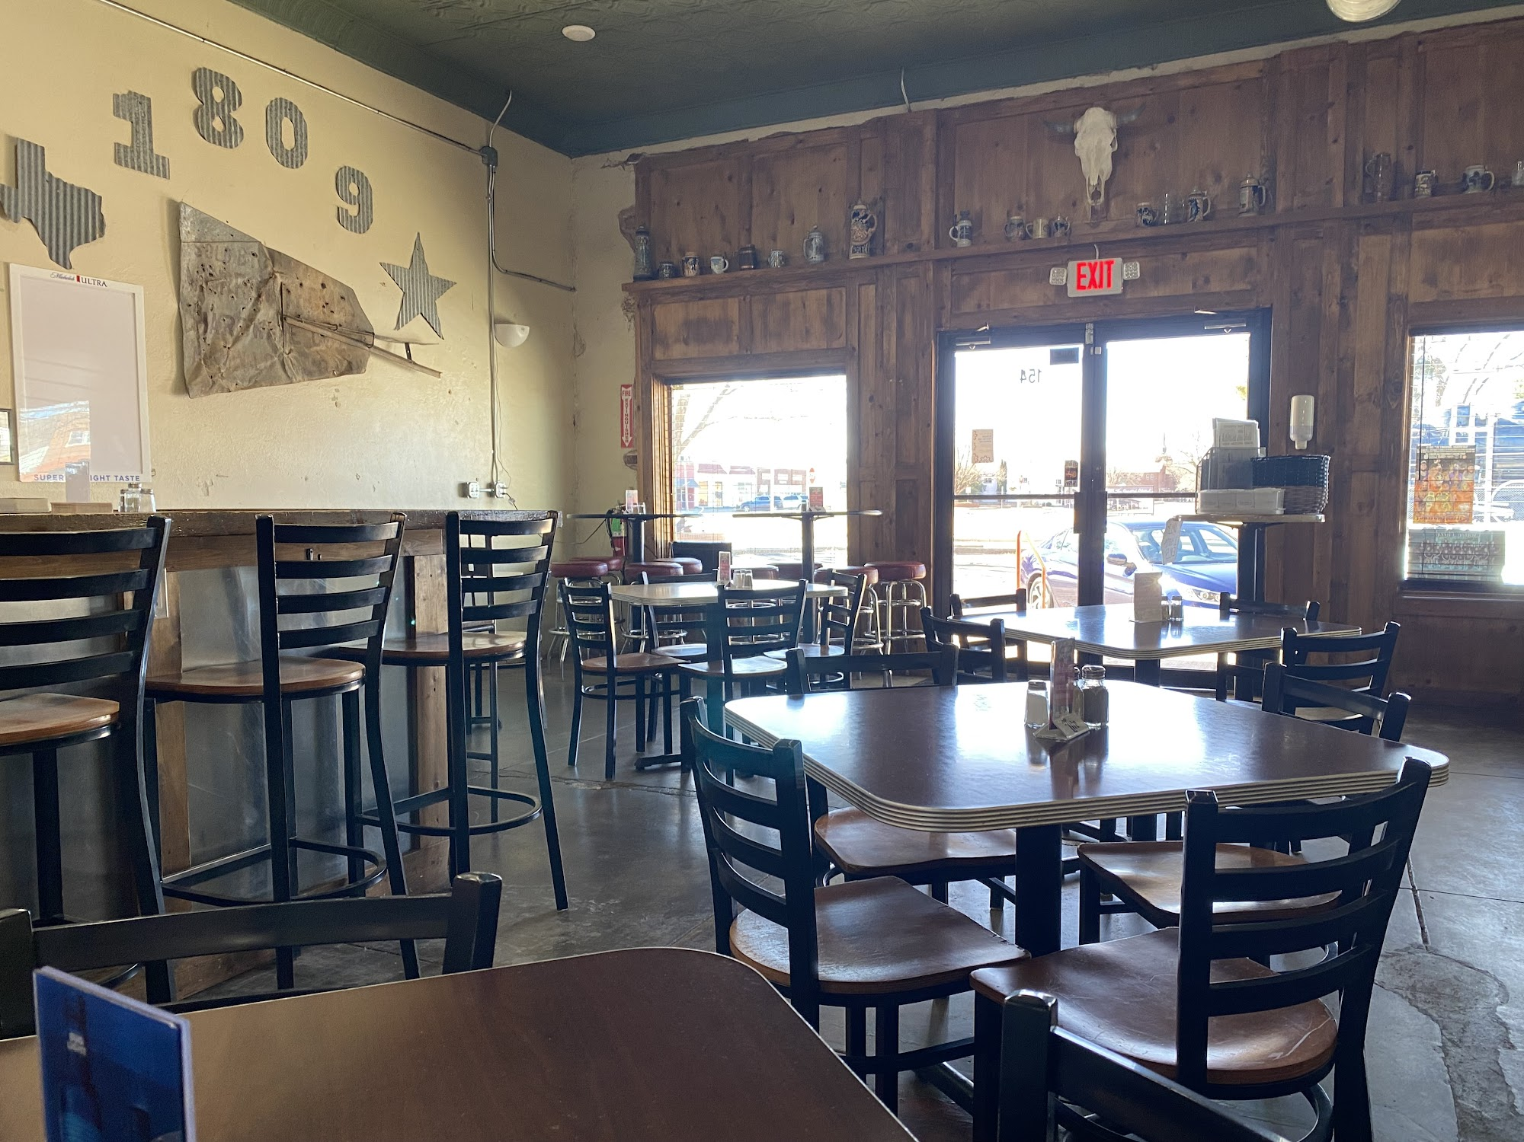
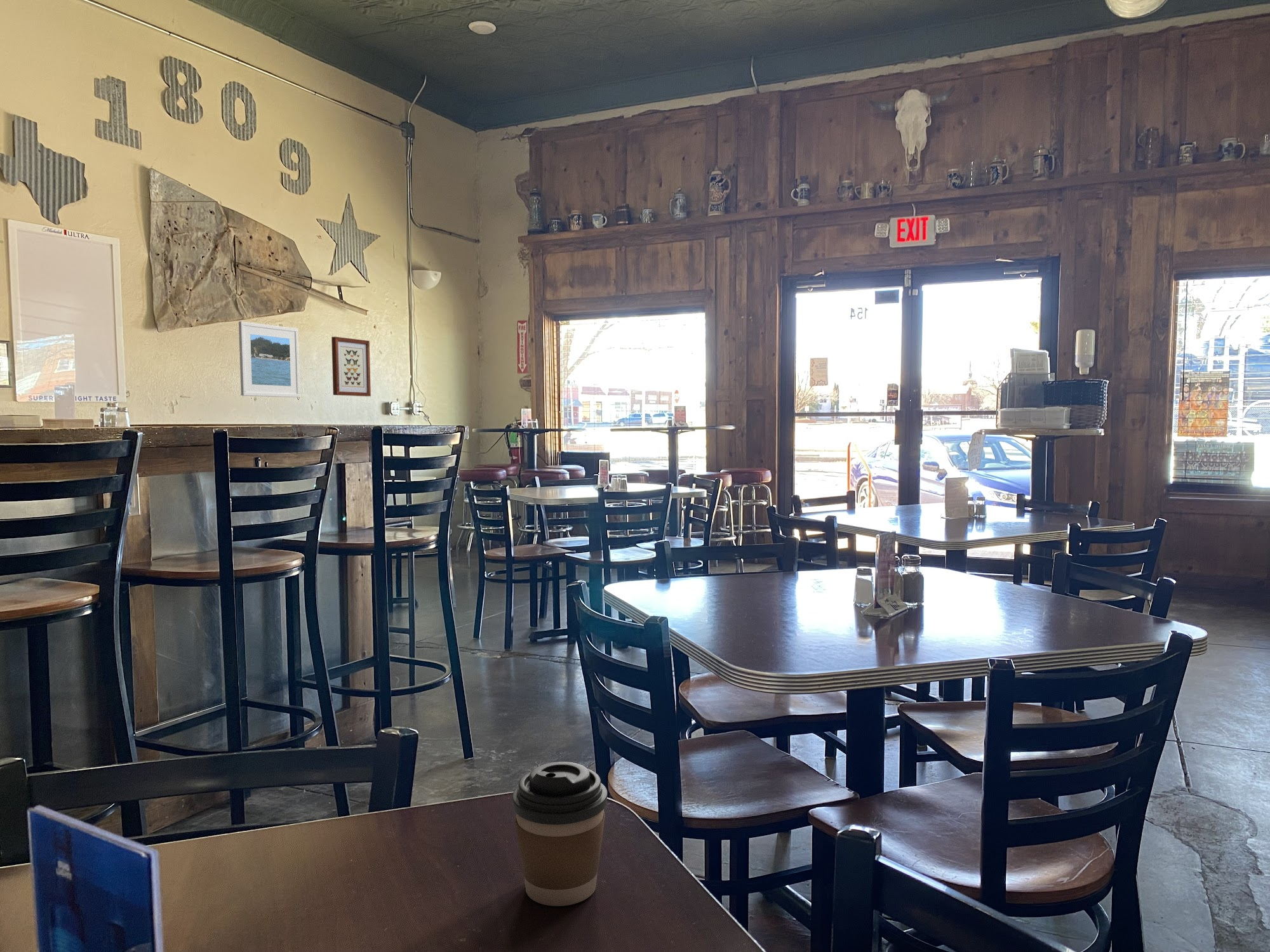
+ coffee cup [511,761,608,907]
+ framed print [238,321,300,398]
+ wall art [331,336,371,397]
